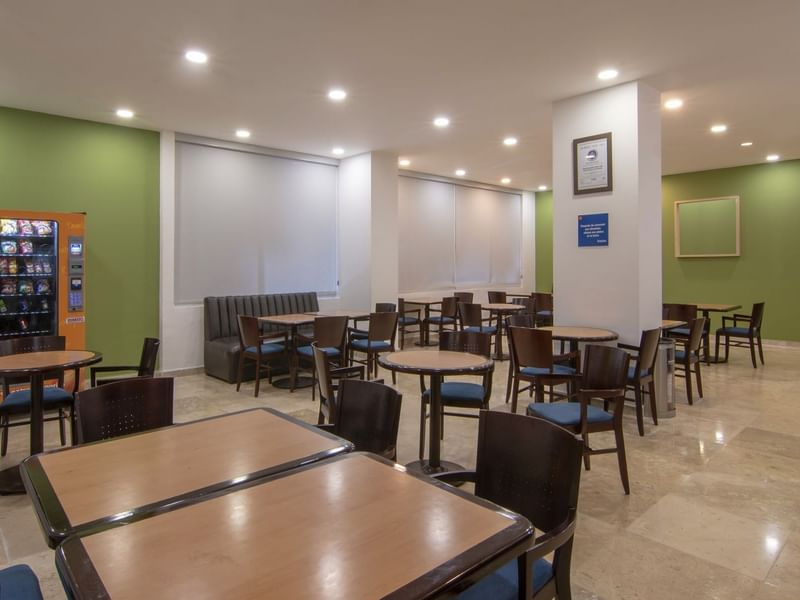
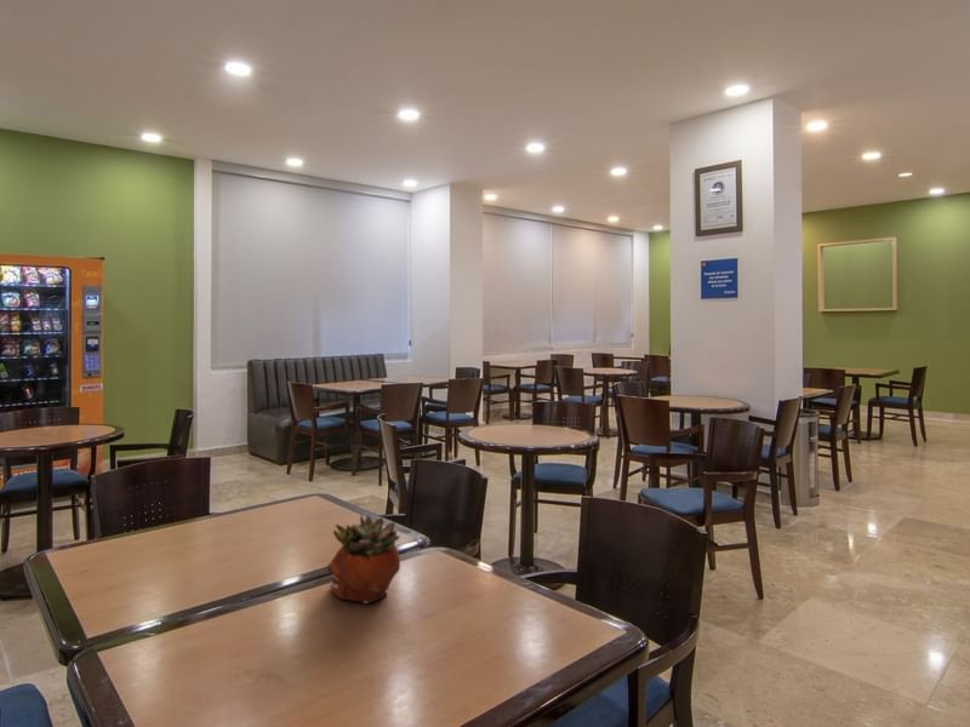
+ succulent planter [326,514,401,605]
